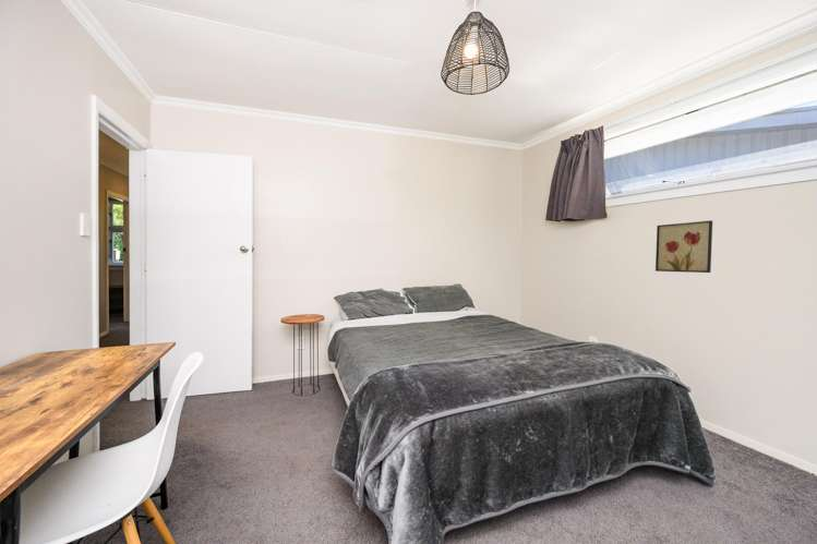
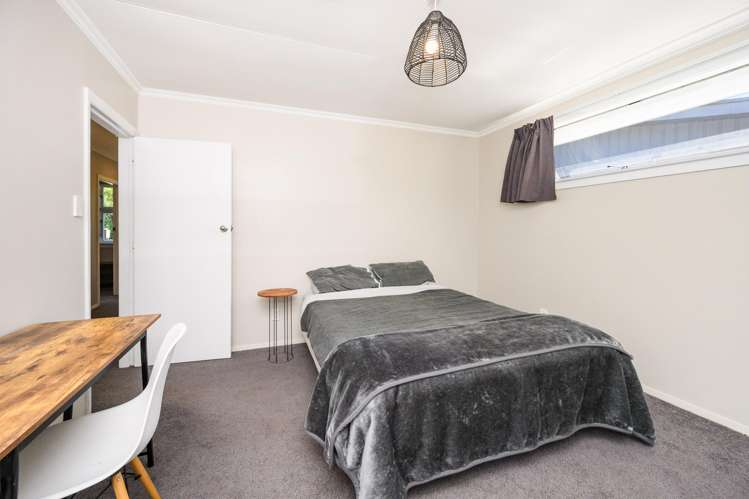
- wall art [654,219,713,274]
